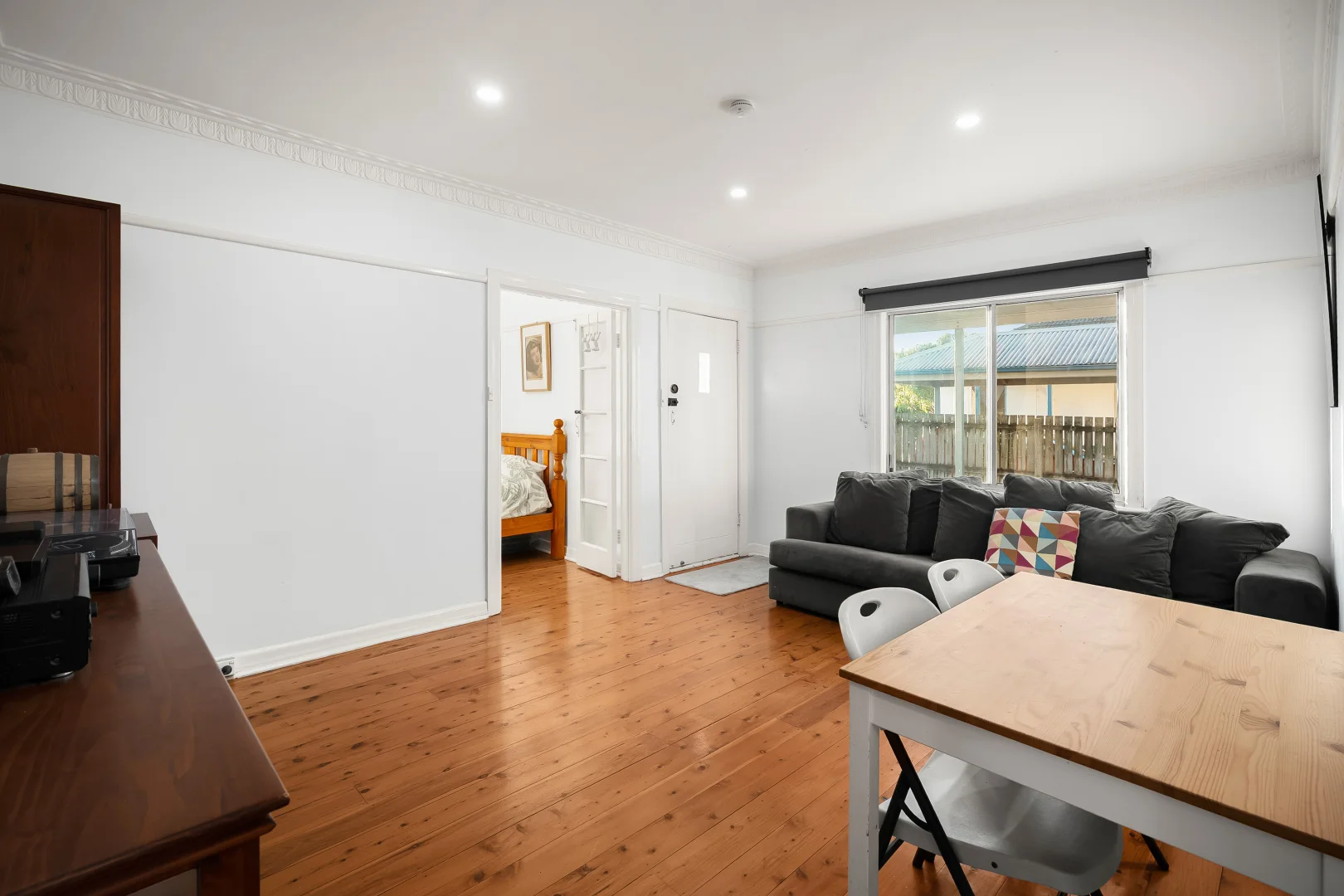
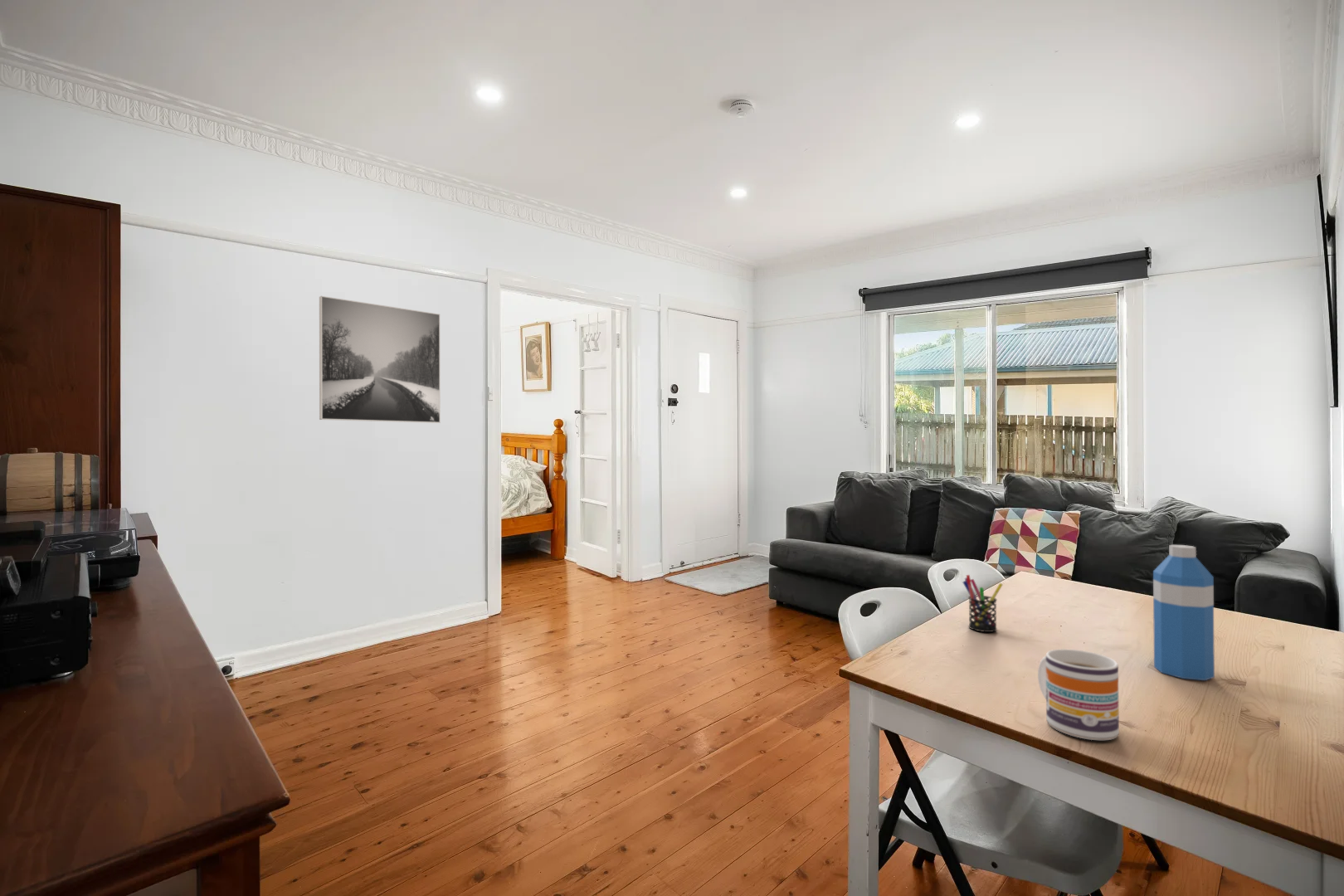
+ water bottle [1152,544,1215,681]
+ pen holder [962,574,1004,633]
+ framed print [319,295,441,424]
+ mug [1037,648,1120,741]
